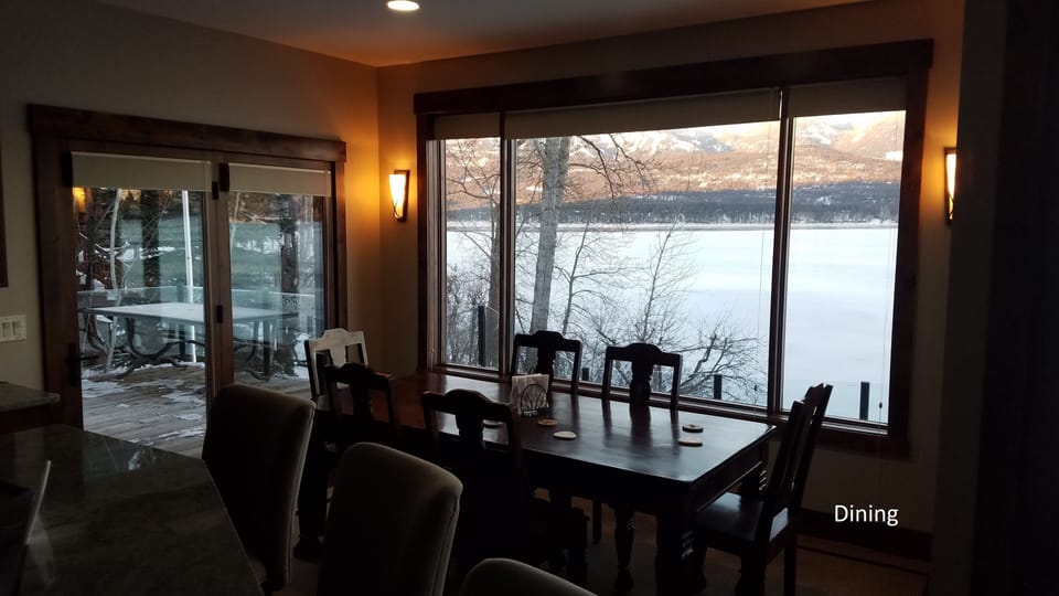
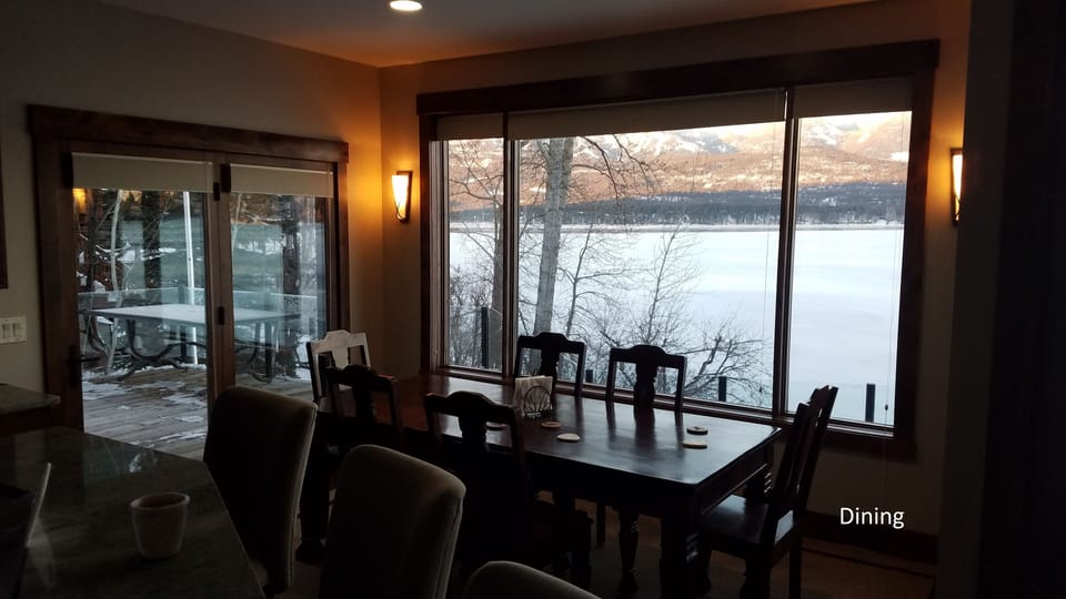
+ mug [128,493,192,560]
